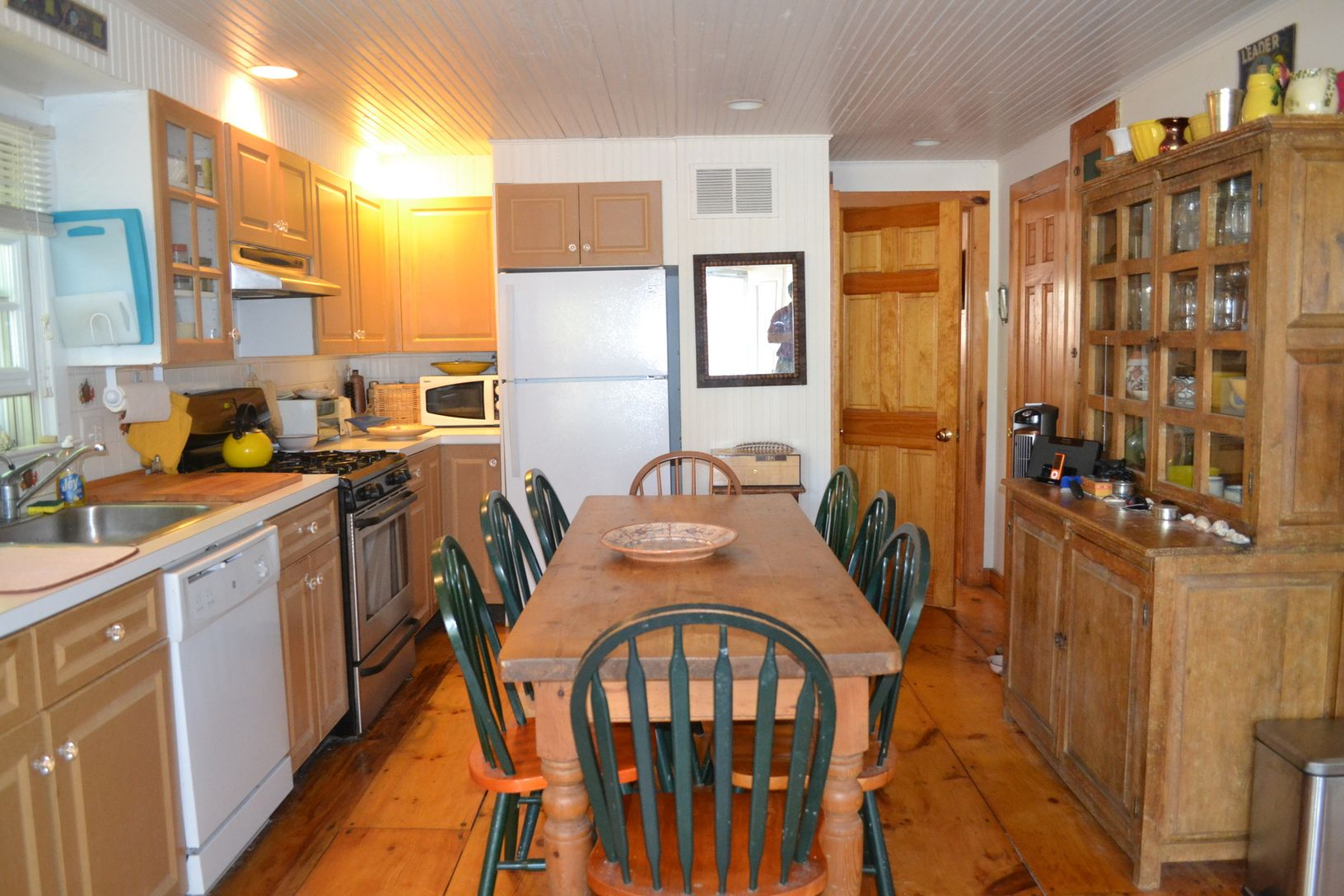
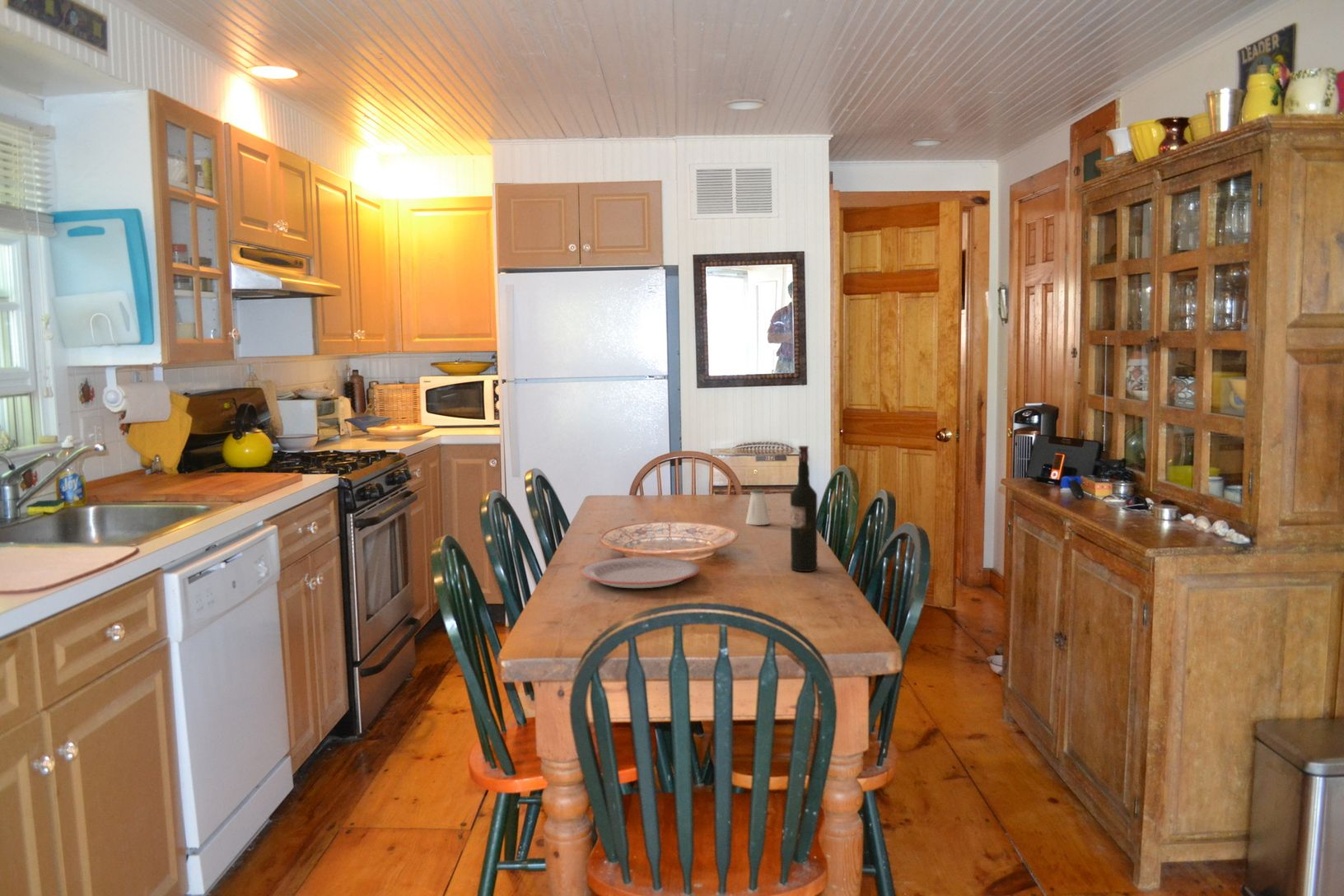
+ saltshaker [745,488,771,526]
+ plate [581,556,701,589]
+ wine bottle [790,445,819,572]
